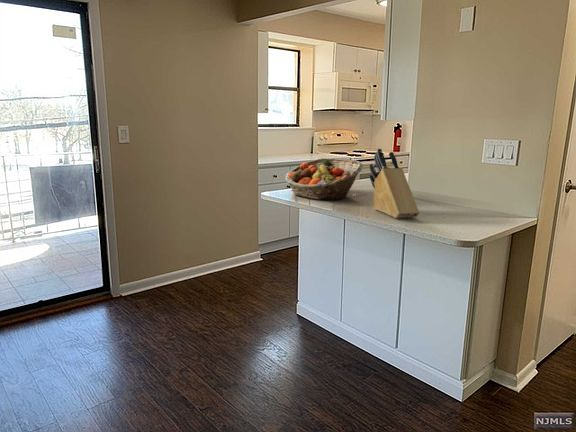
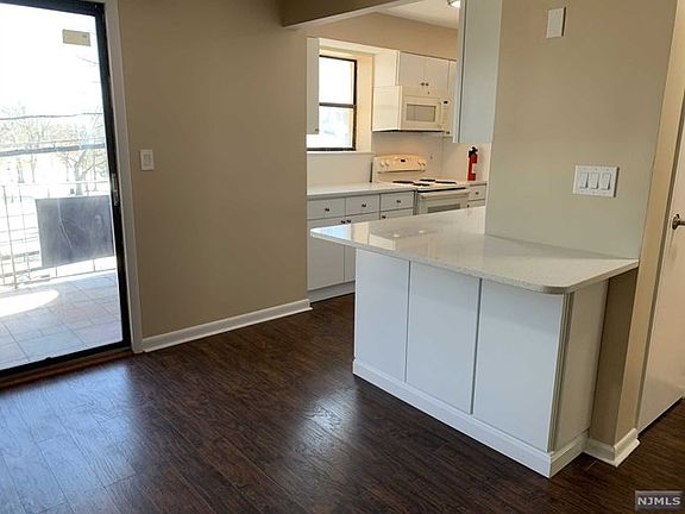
- knife block [368,148,420,219]
- fruit basket [284,157,364,200]
